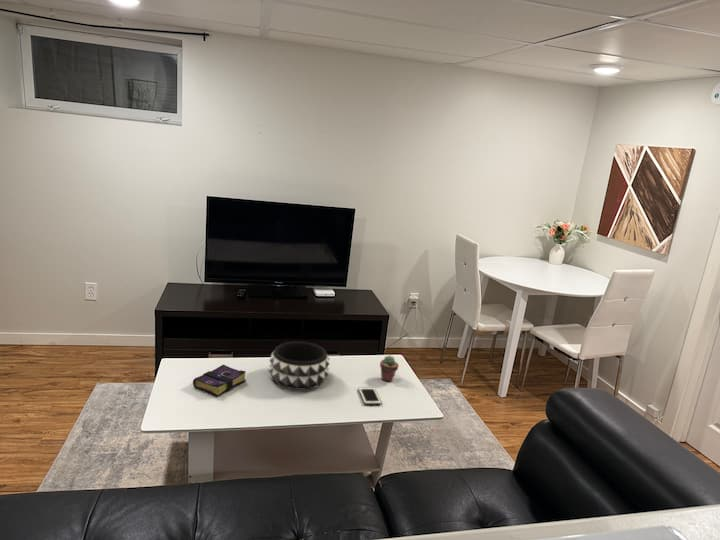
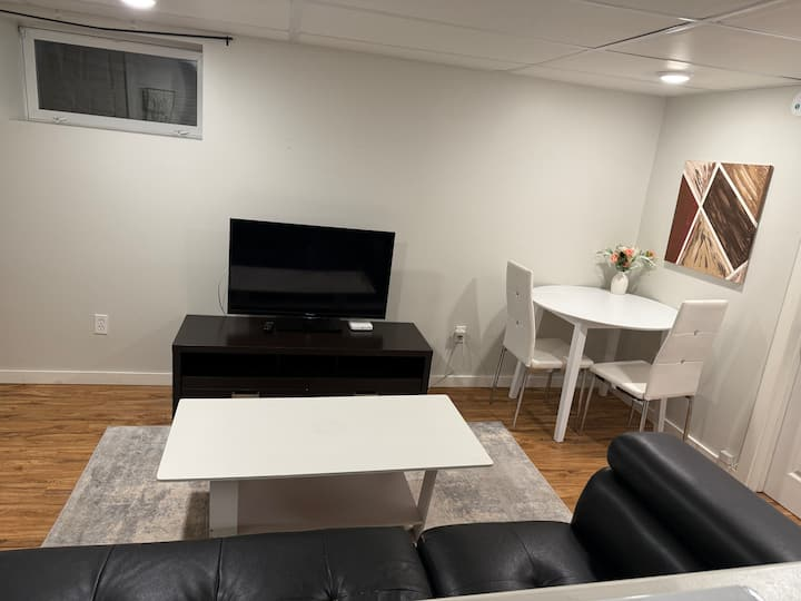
- book [192,364,247,397]
- decorative bowl [268,341,331,391]
- cell phone [357,386,382,406]
- potted succulent [379,355,400,383]
